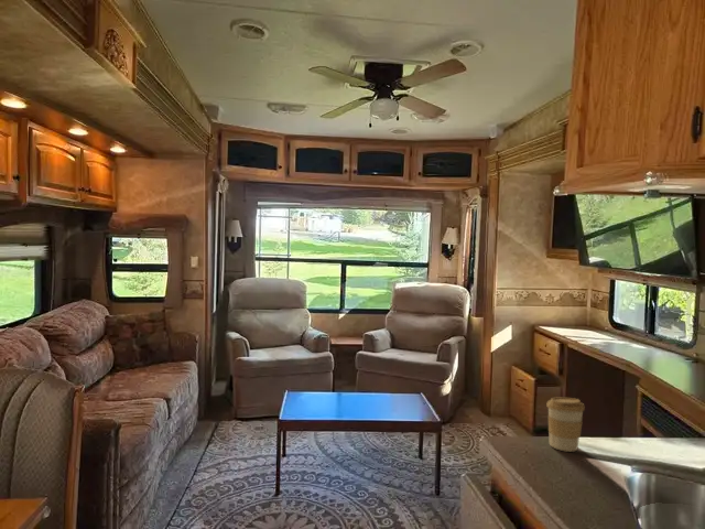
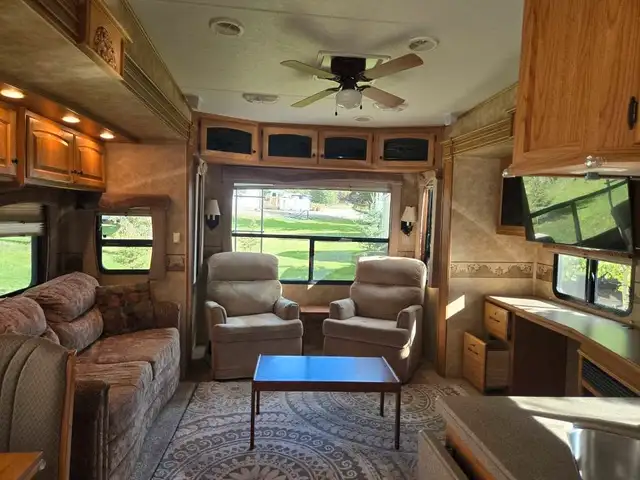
- coffee cup [545,397,586,453]
